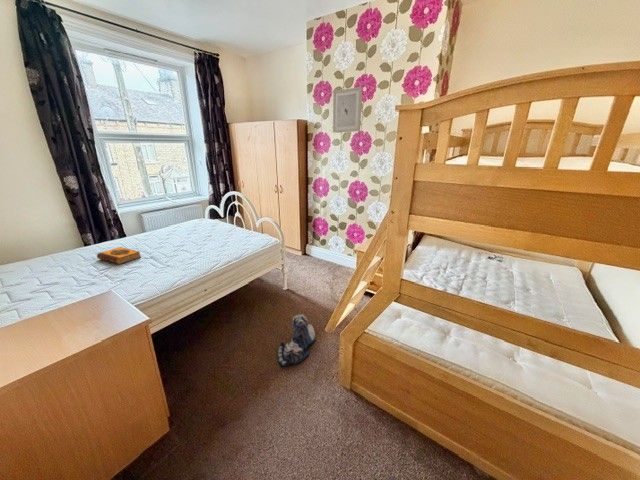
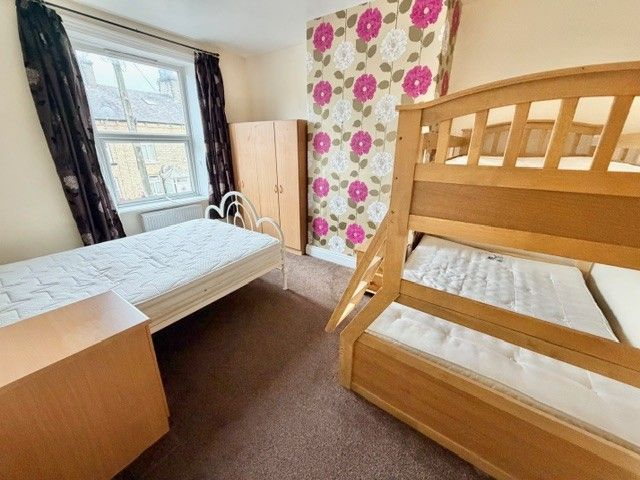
- wall art [332,86,363,134]
- hardback book [96,246,141,265]
- plush toy [277,313,316,367]
